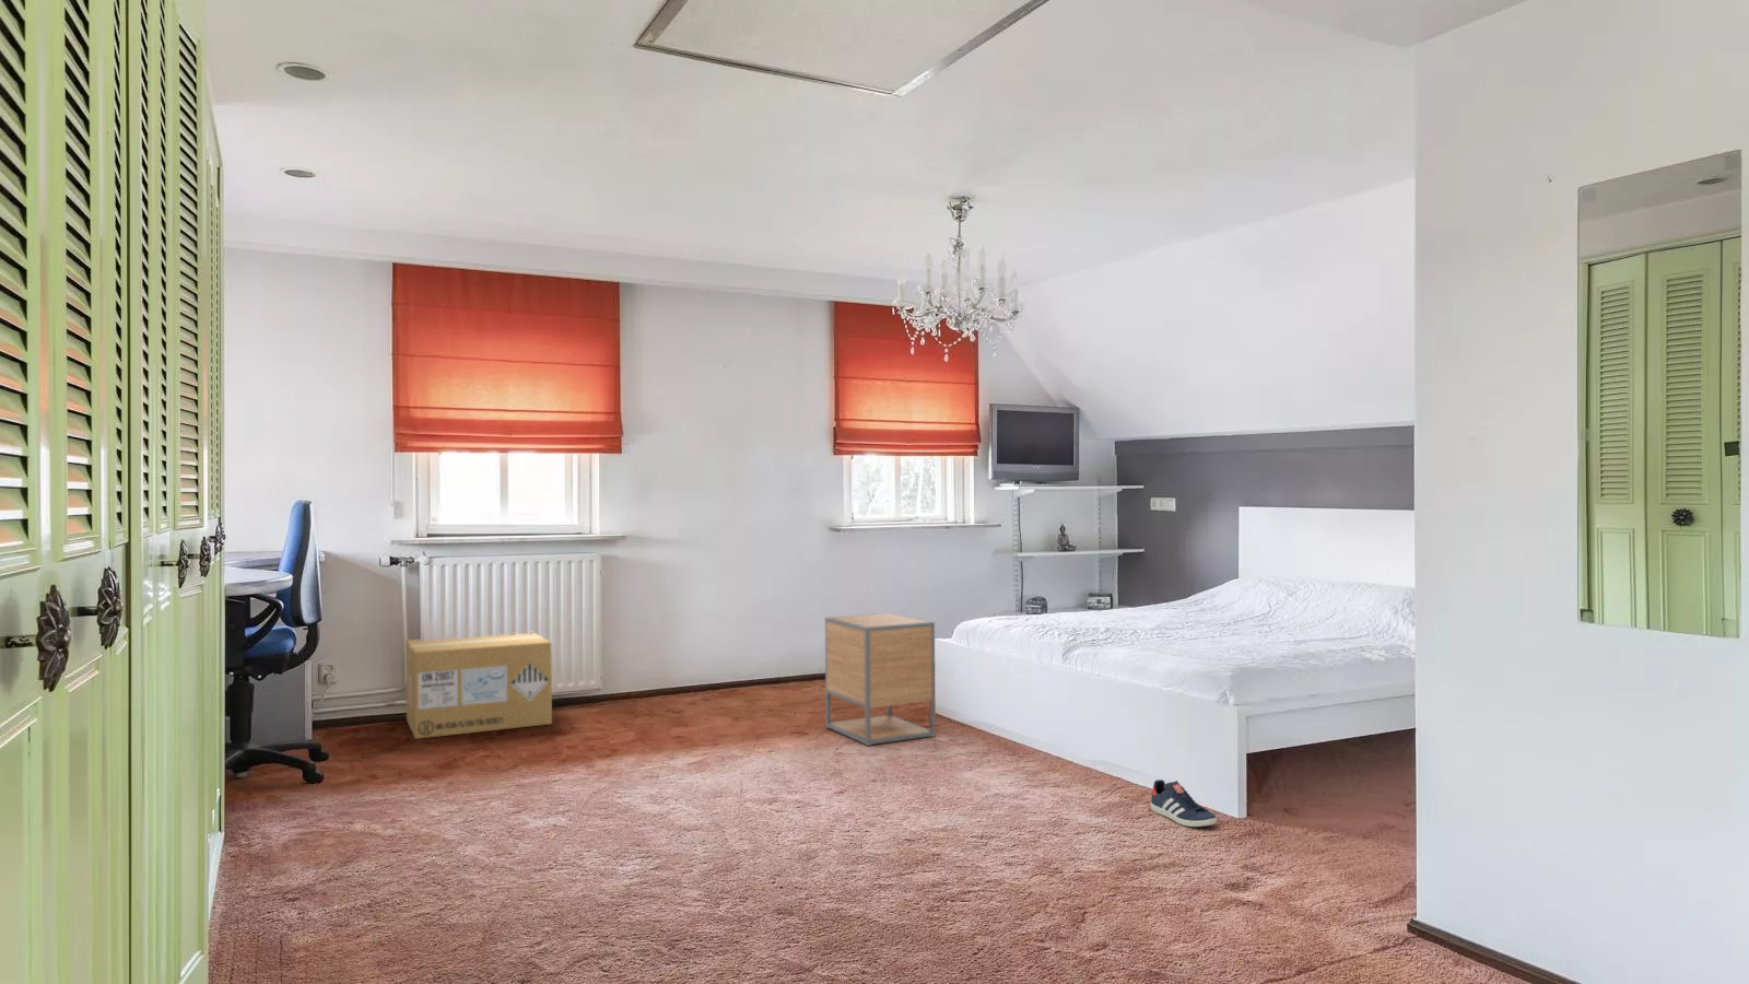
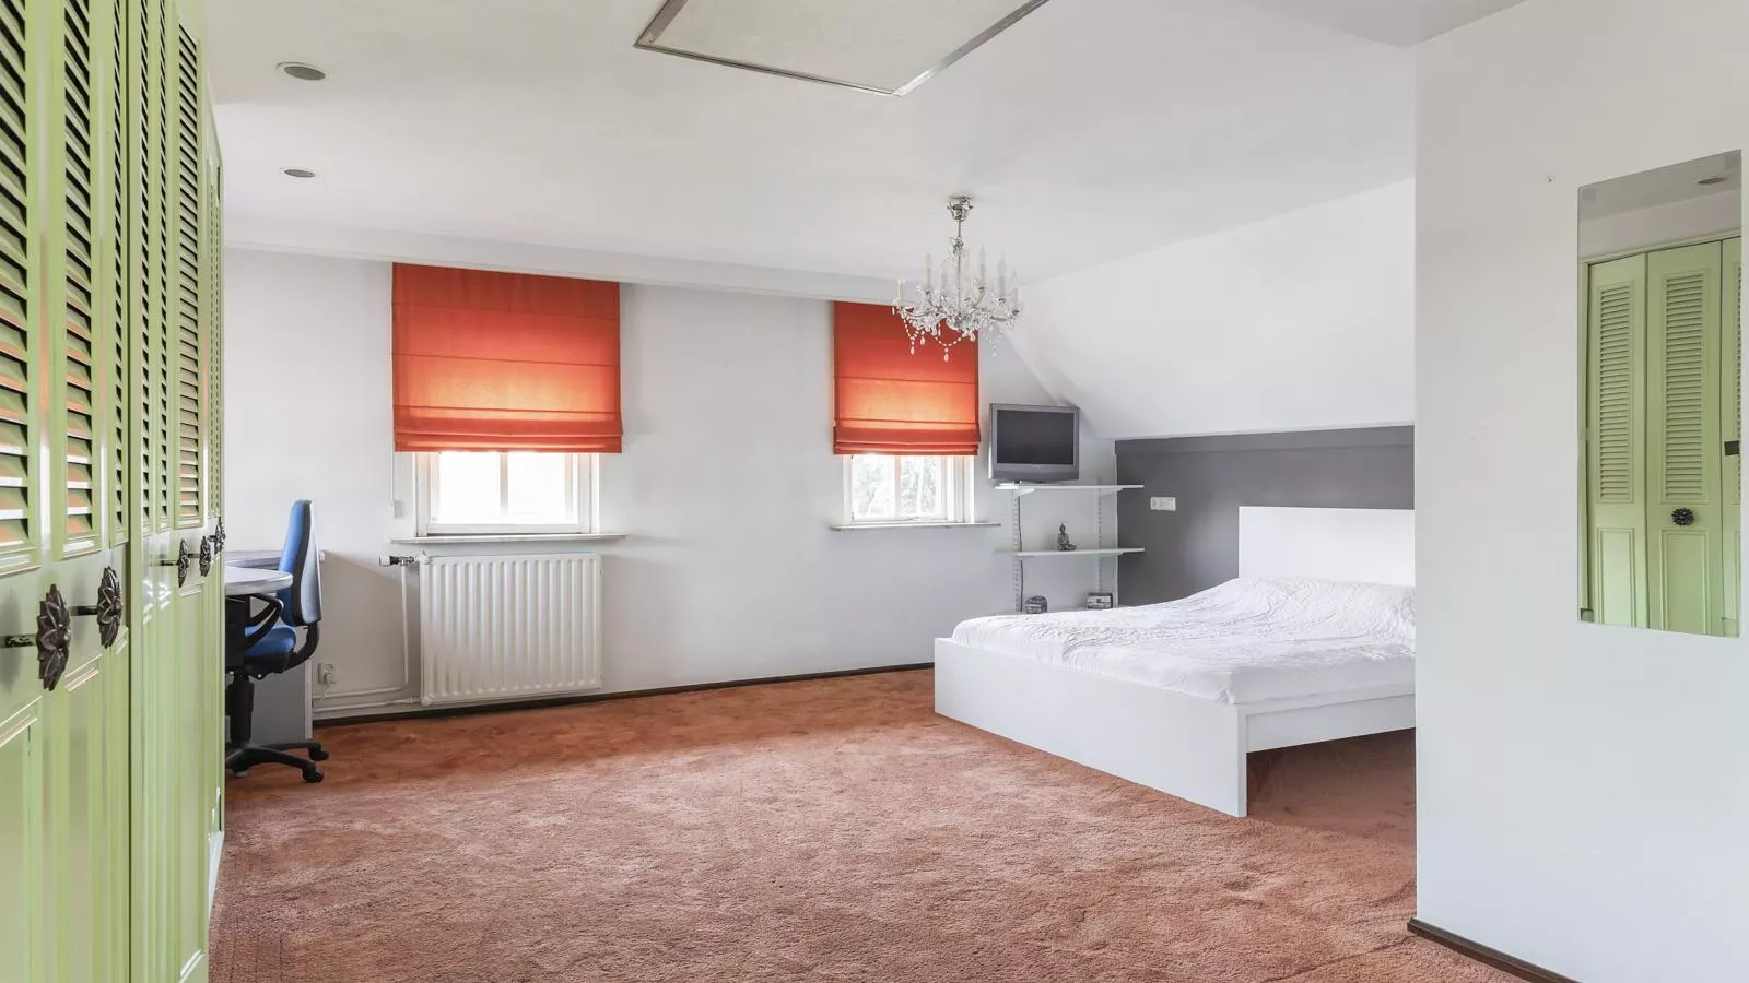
- cardboard box [405,632,553,740]
- nightstand [824,613,937,747]
- sneaker [1150,779,1218,828]
